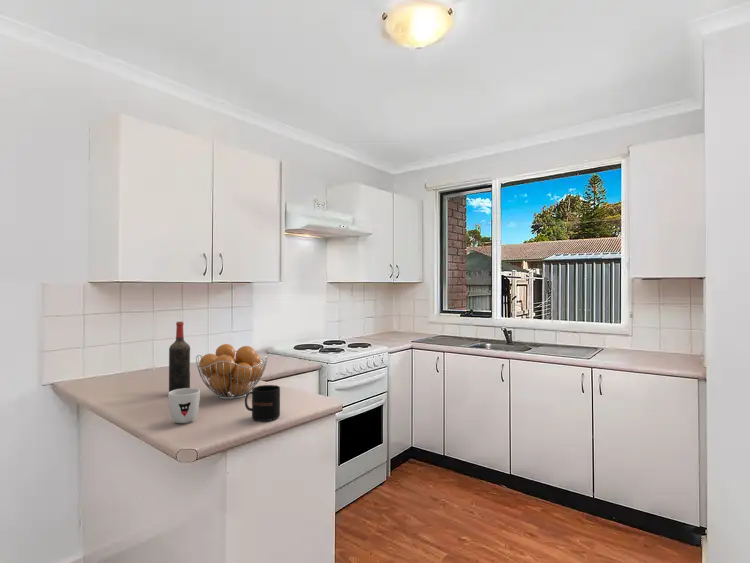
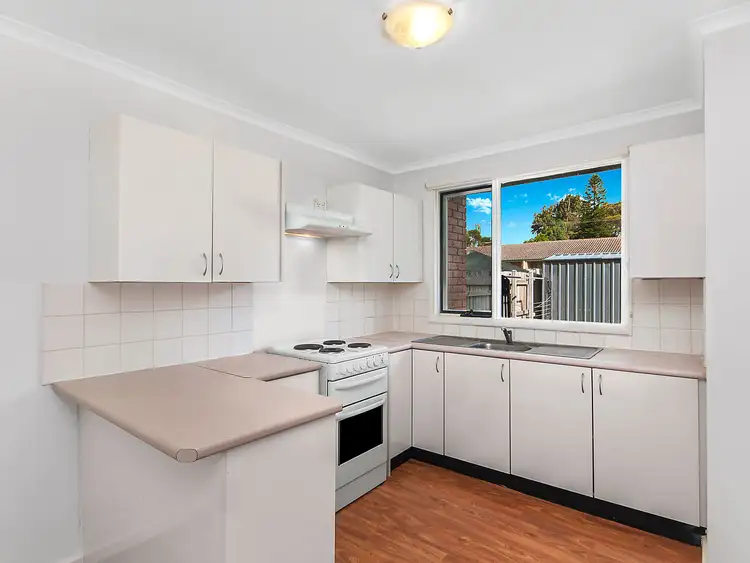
- fruit basket [195,343,269,400]
- mug [244,384,281,422]
- mug [167,387,201,424]
- wine bottle [168,321,191,393]
